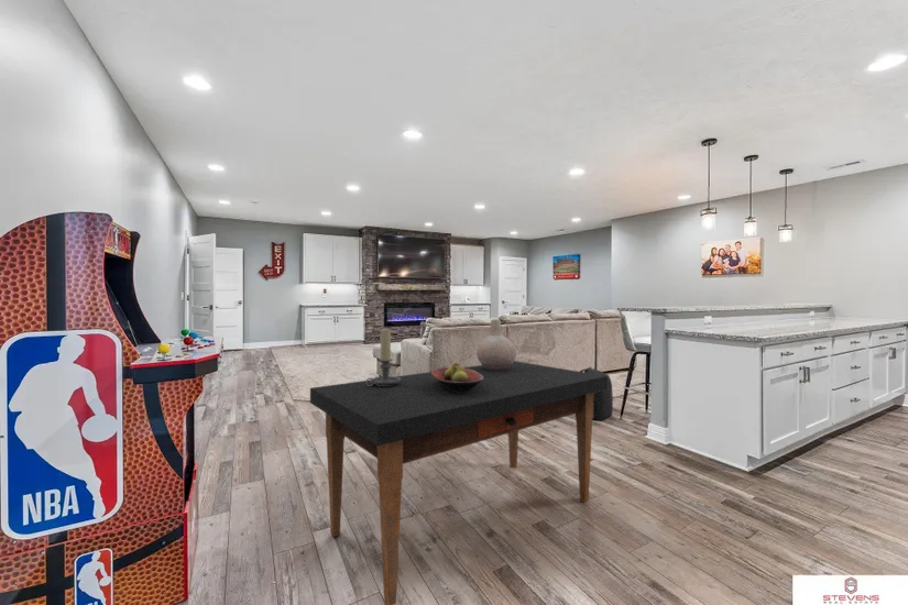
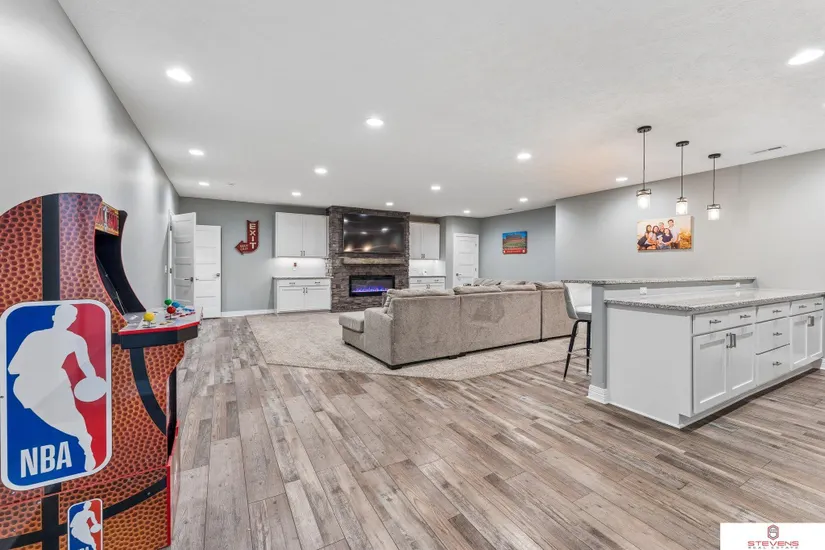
- fruit bowl [431,362,483,393]
- candle holder [365,329,401,386]
- vase [475,319,517,370]
- backpack [579,365,614,421]
- dining table [309,360,608,605]
